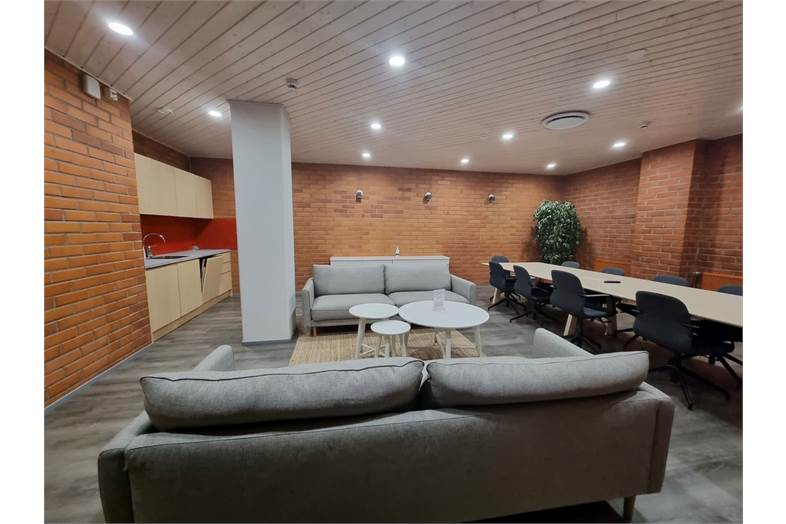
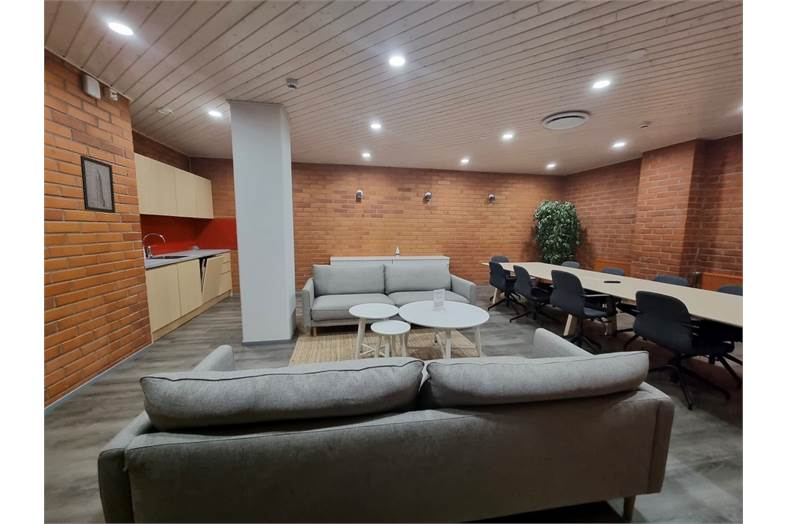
+ wall art [79,154,116,214]
